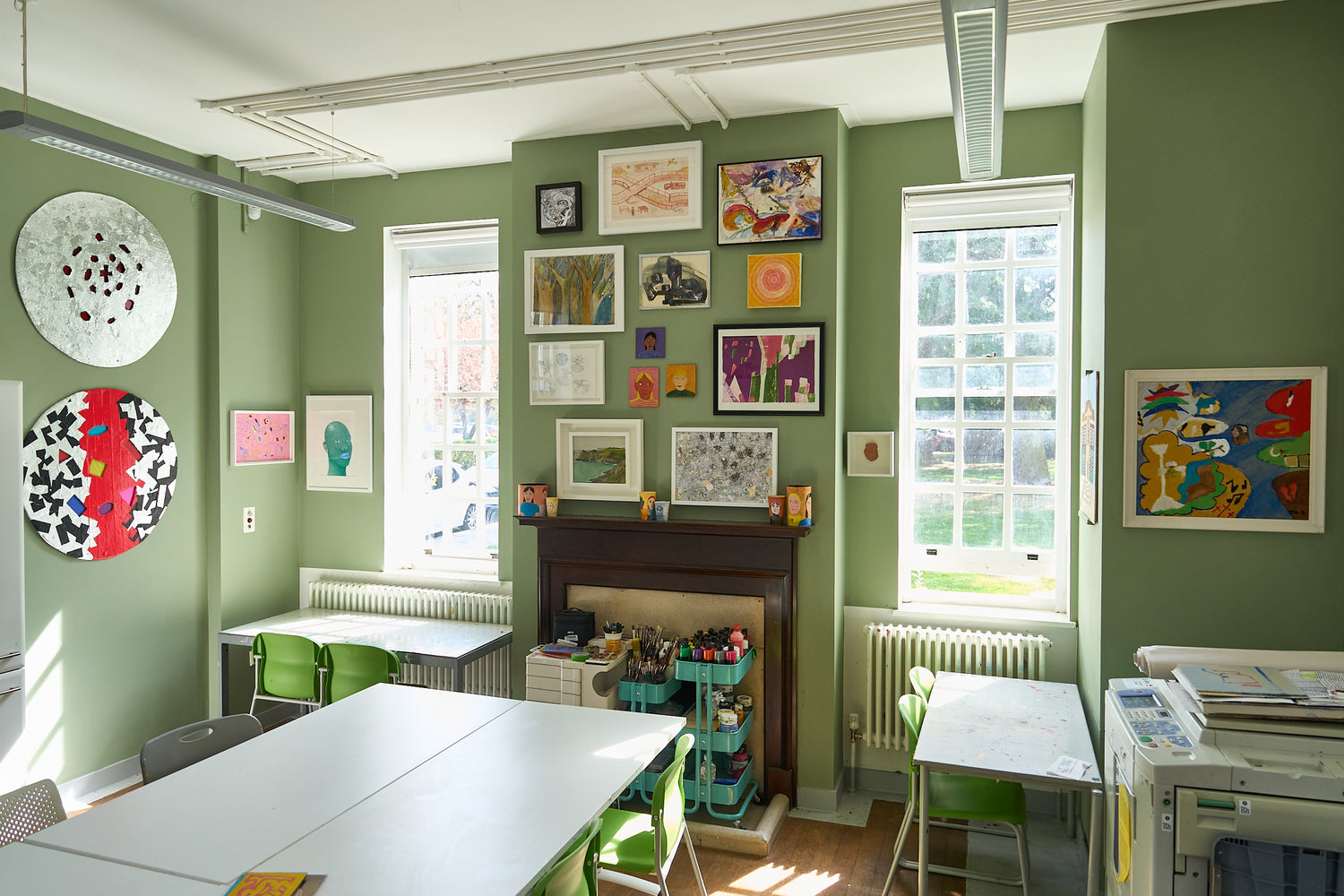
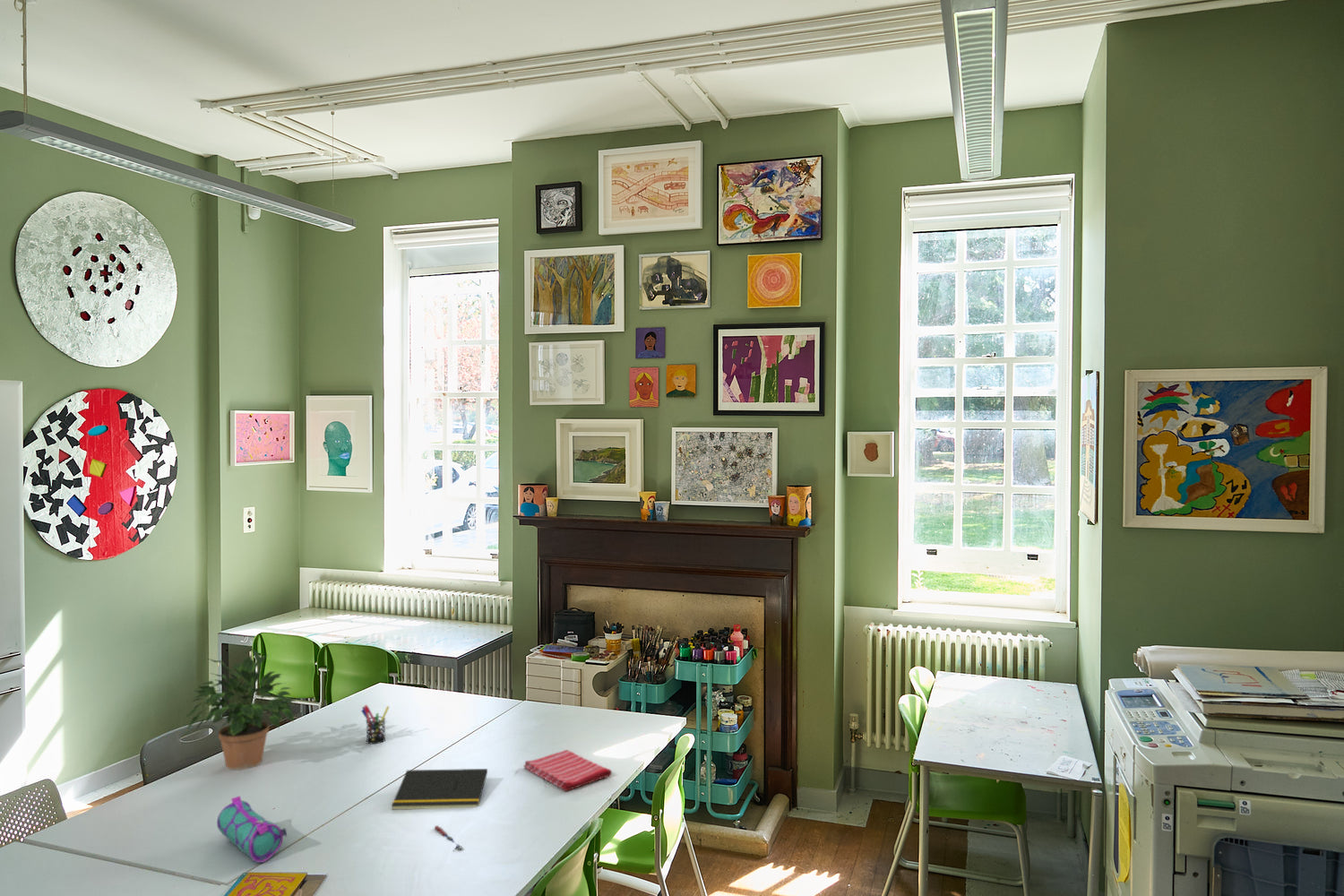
+ notepad [391,768,488,811]
+ potted plant [180,645,297,771]
+ dish towel [523,749,613,792]
+ pen [433,825,465,851]
+ pen holder [360,704,390,745]
+ pencil case [216,795,288,864]
